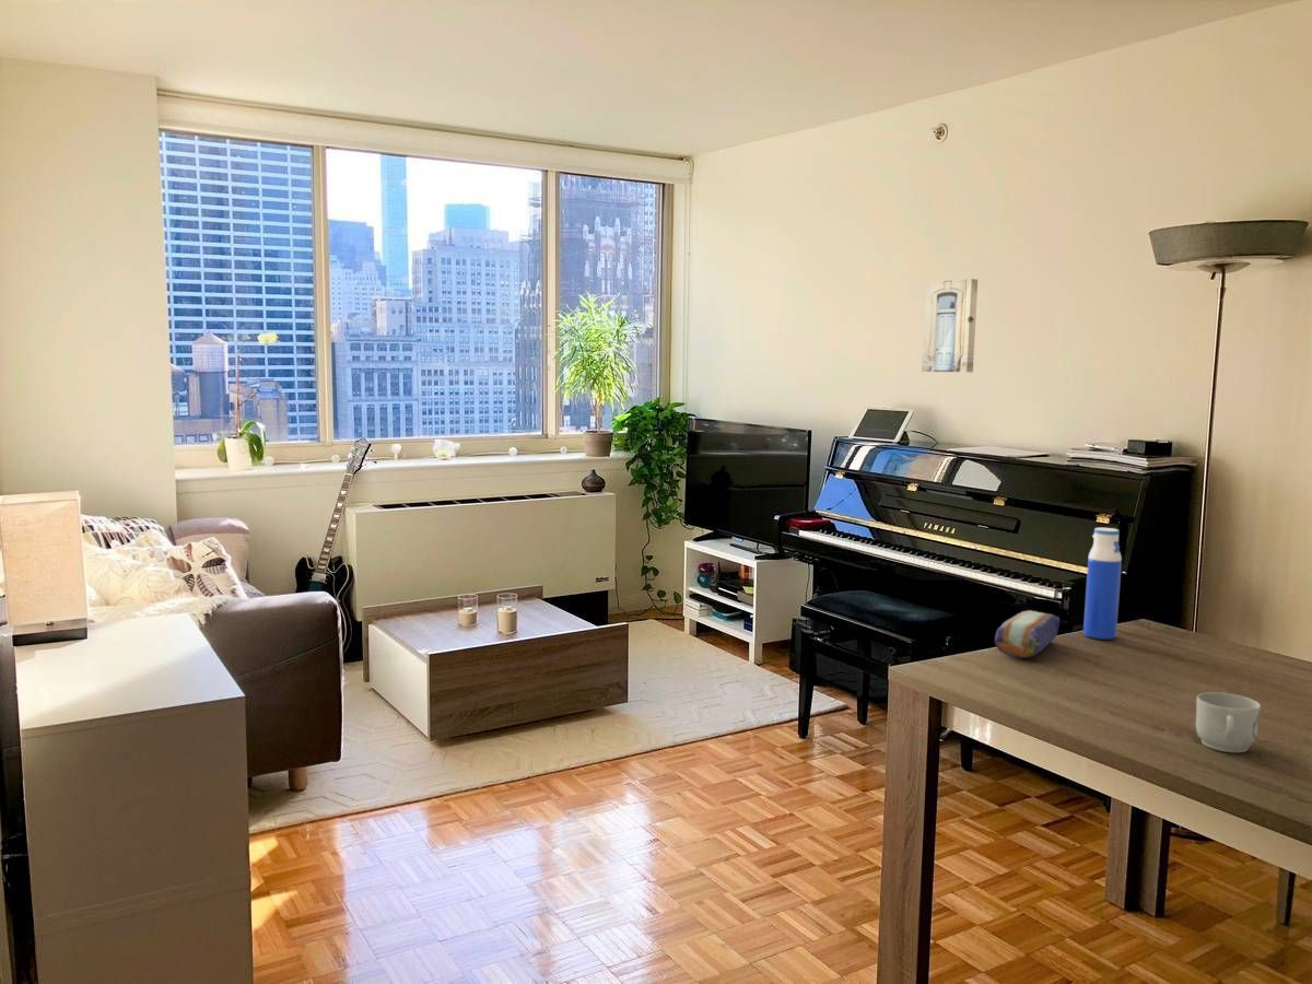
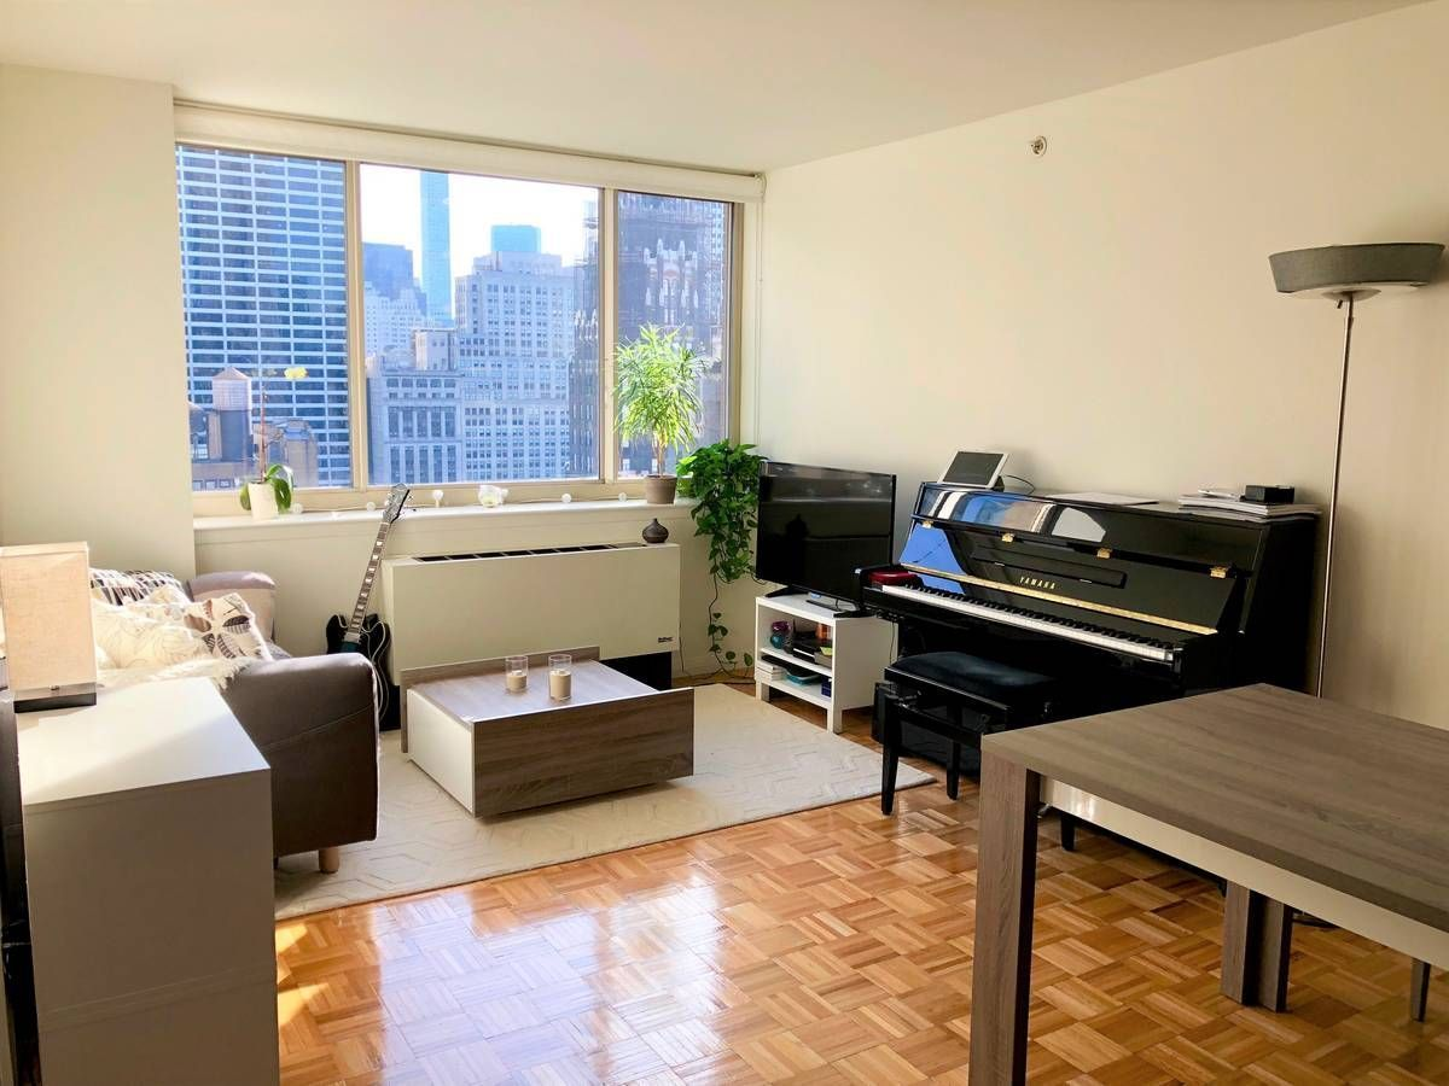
- wall art [921,278,979,373]
- mug [1195,691,1262,753]
- pencil case [994,609,1061,659]
- water bottle [1082,527,1123,641]
